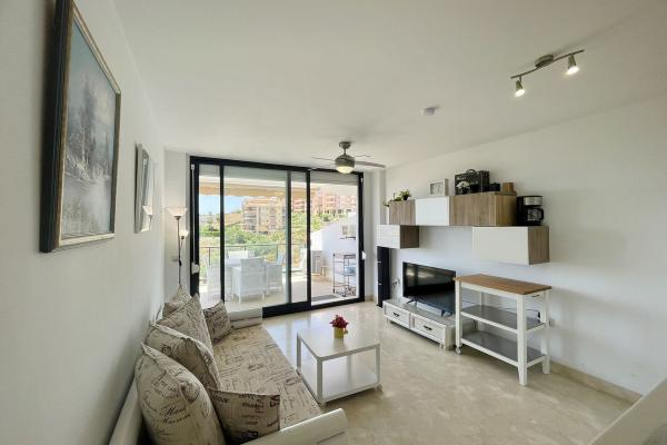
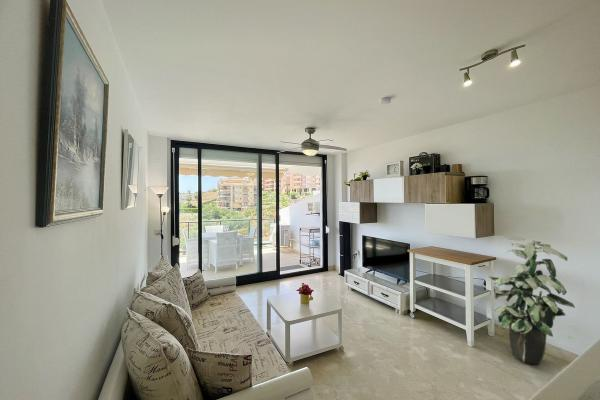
+ indoor plant [488,236,576,366]
